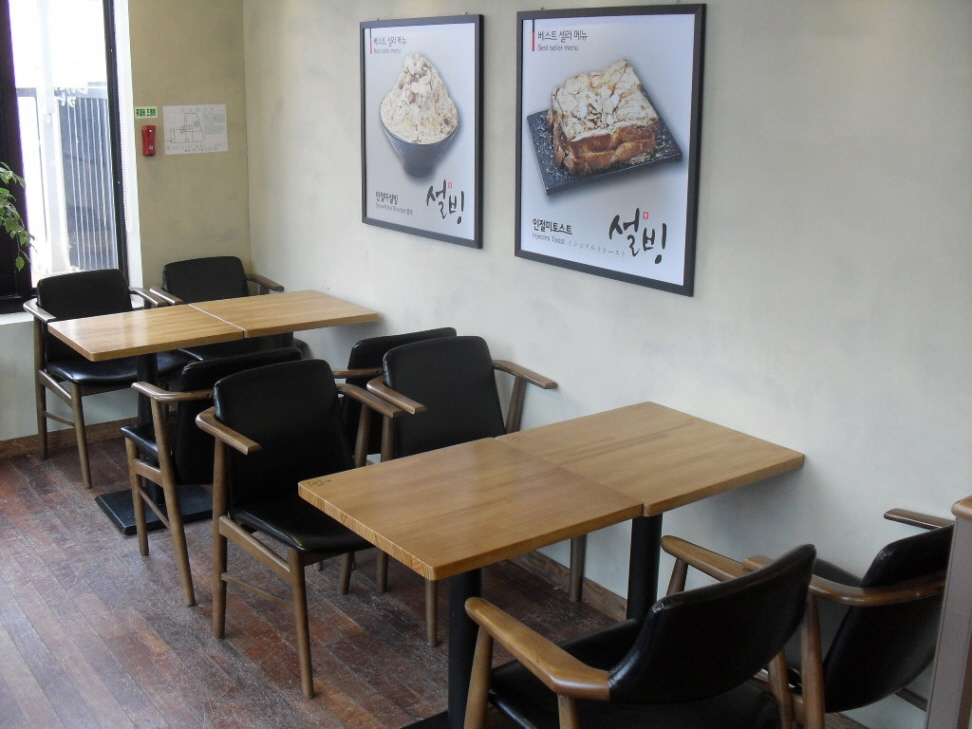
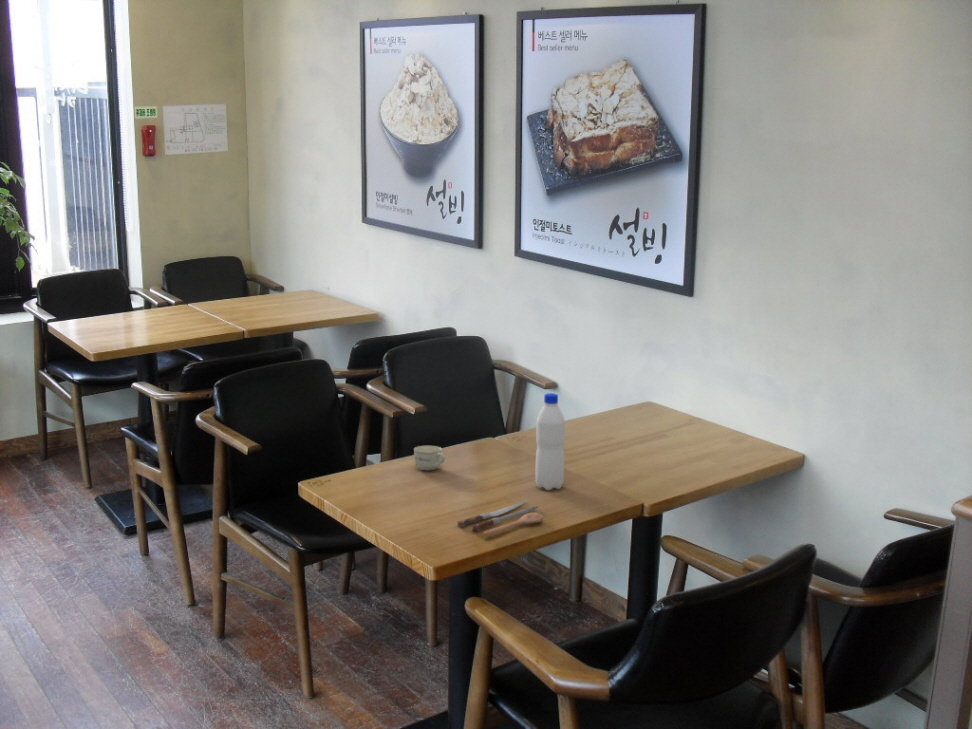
+ water bottle [534,392,566,491]
+ cup [413,445,446,471]
+ spoon [457,500,544,537]
